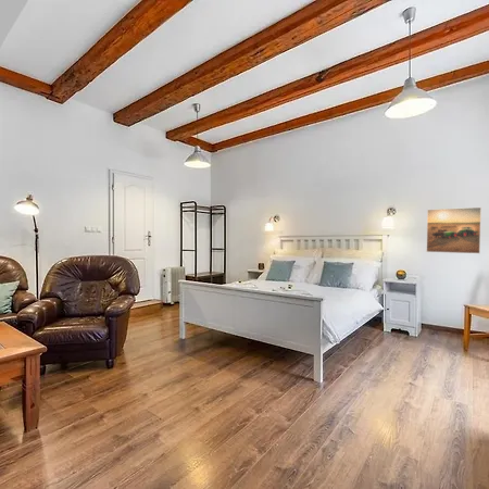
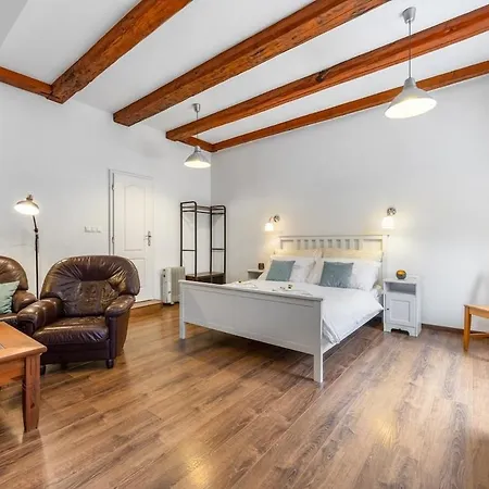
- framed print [425,206,482,254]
